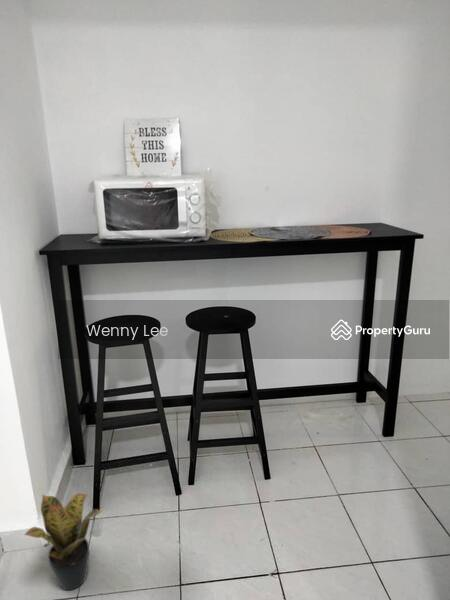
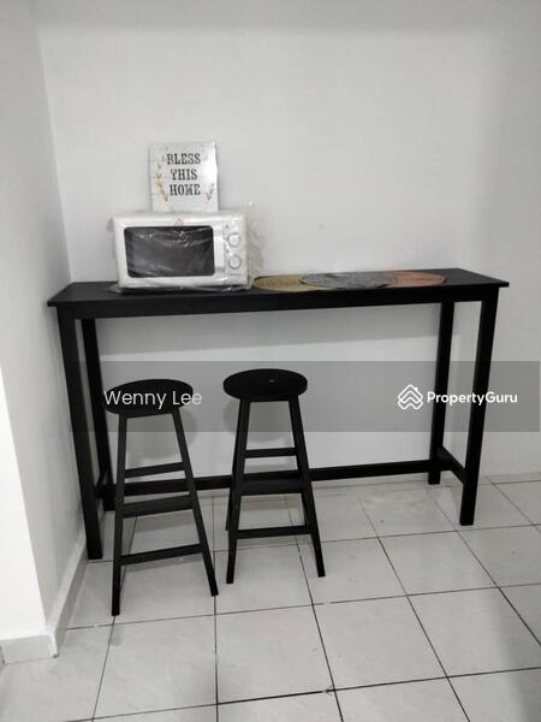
- potted plant [23,492,103,591]
